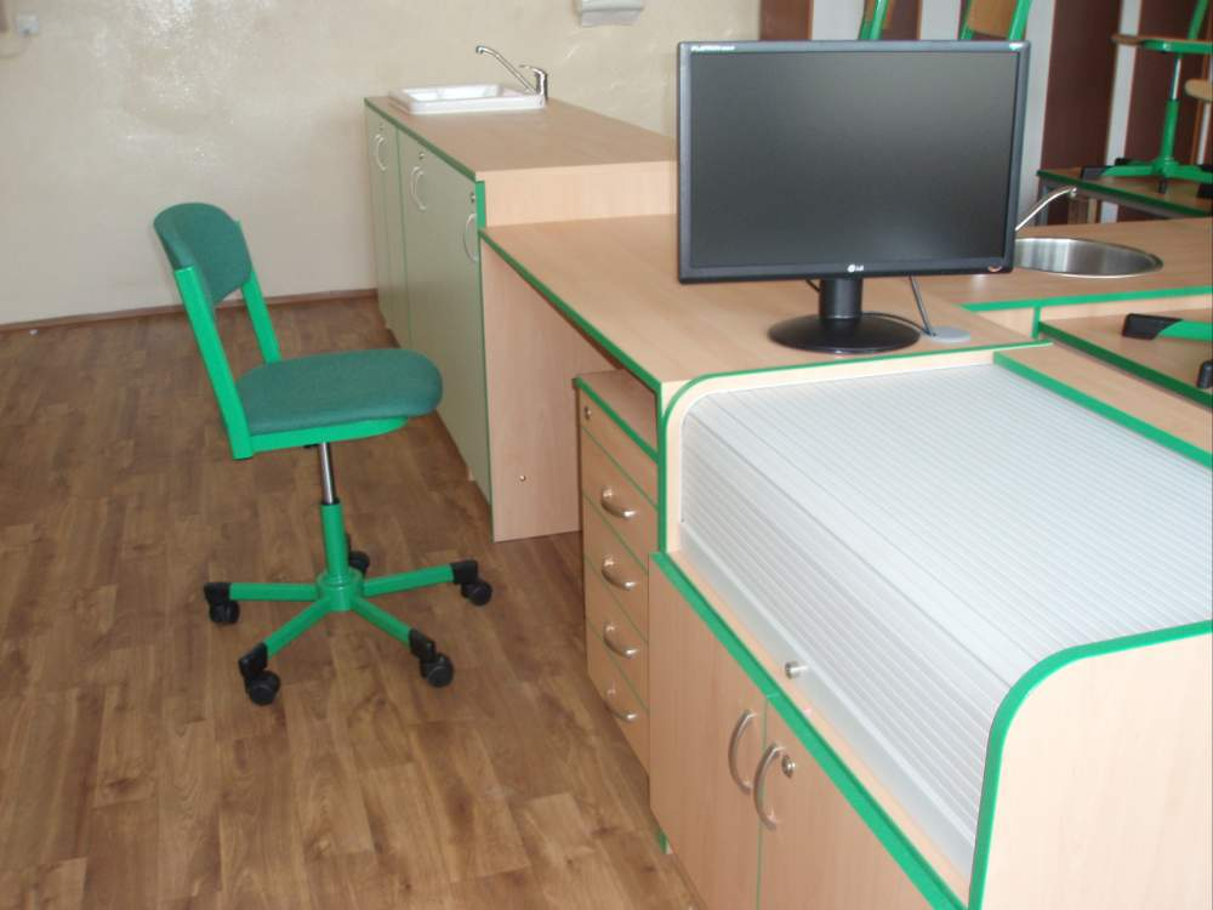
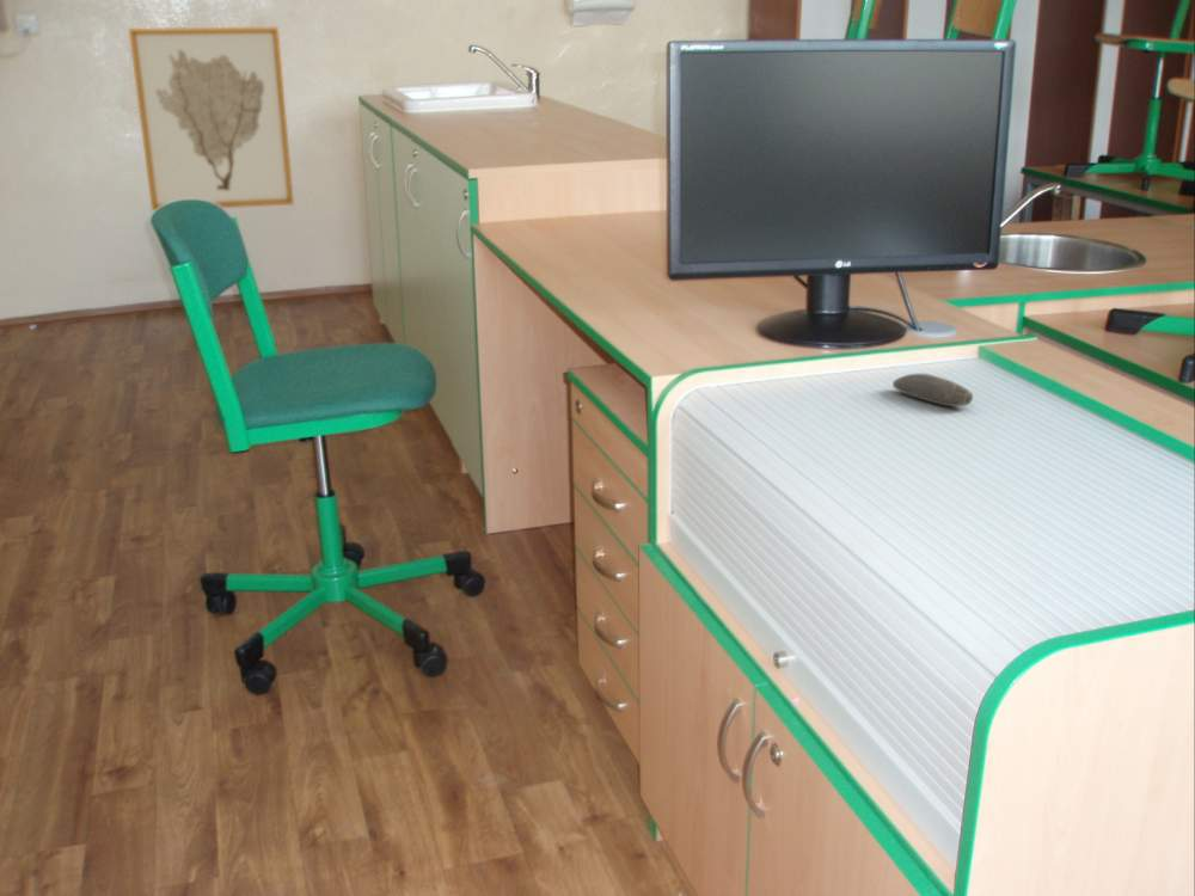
+ computer mouse [891,373,974,407]
+ wall art [128,26,295,213]
